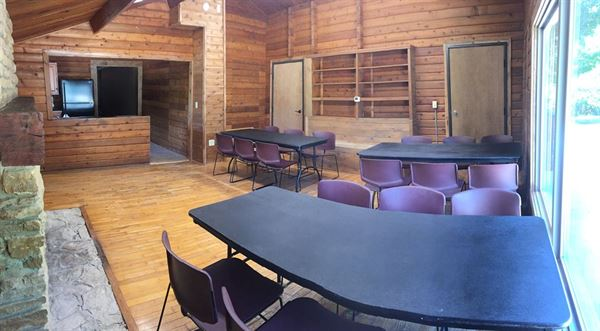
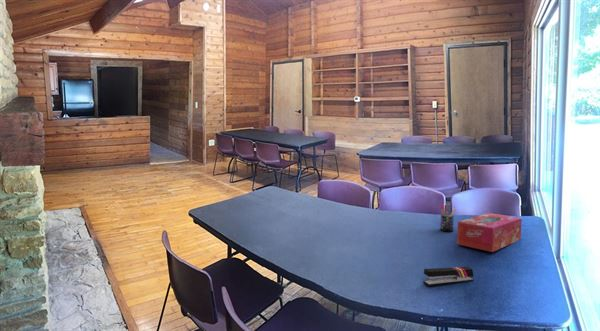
+ stapler [422,266,475,287]
+ tissue box [456,212,523,253]
+ pen holder [439,203,457,232]
